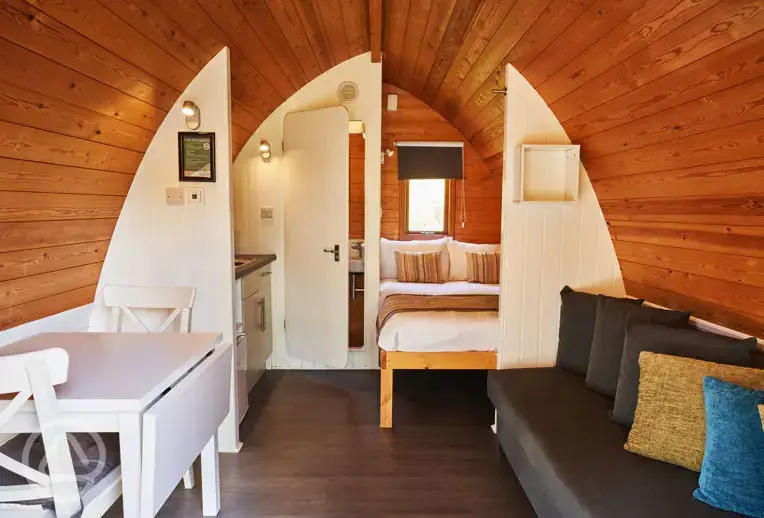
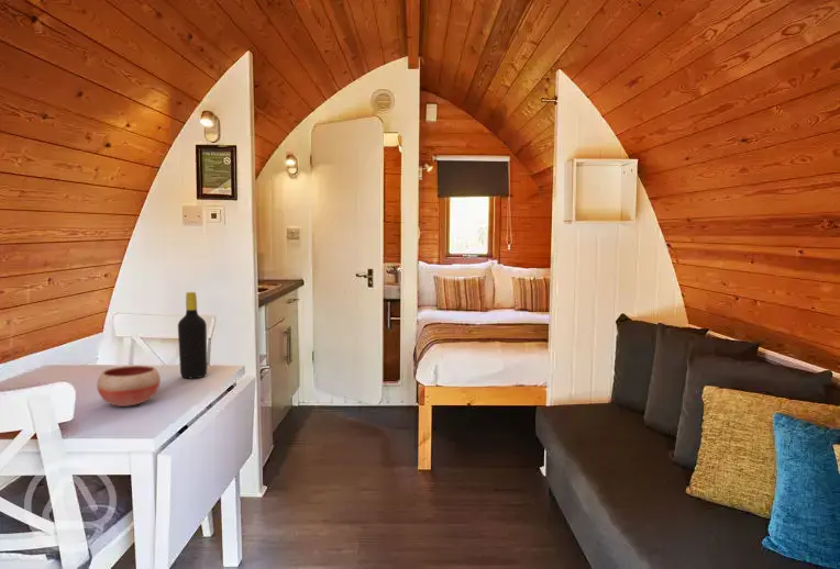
+ bottle [177,291,208,379]
+ bowl [96,365,162,408]
